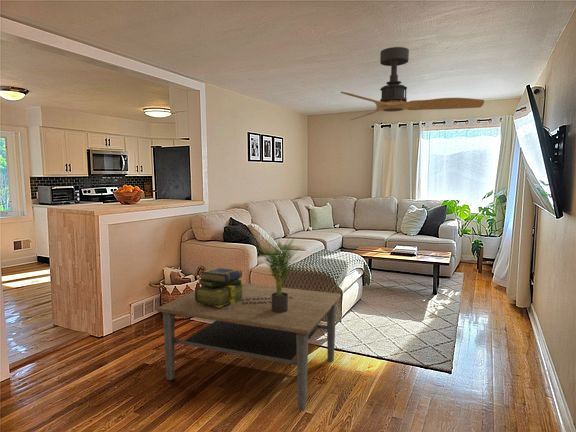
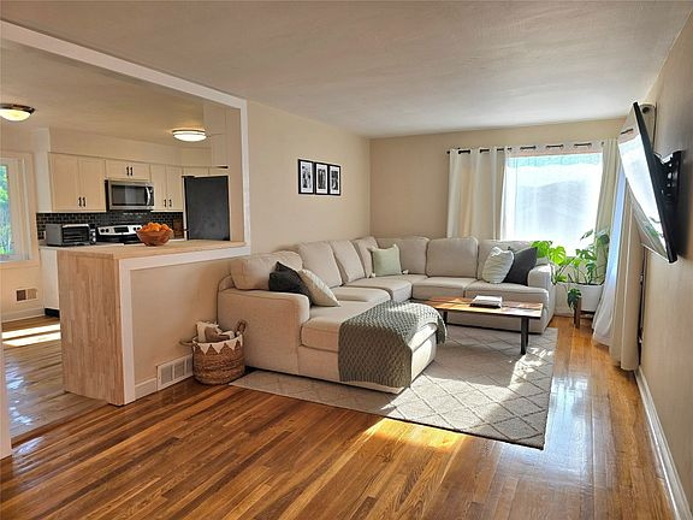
- potted plant [256,232,301,313]
- ceiling fan [340,46,485,122]
- coffee table [156,282,342,411]
- stack of books [194,267,244,307]
